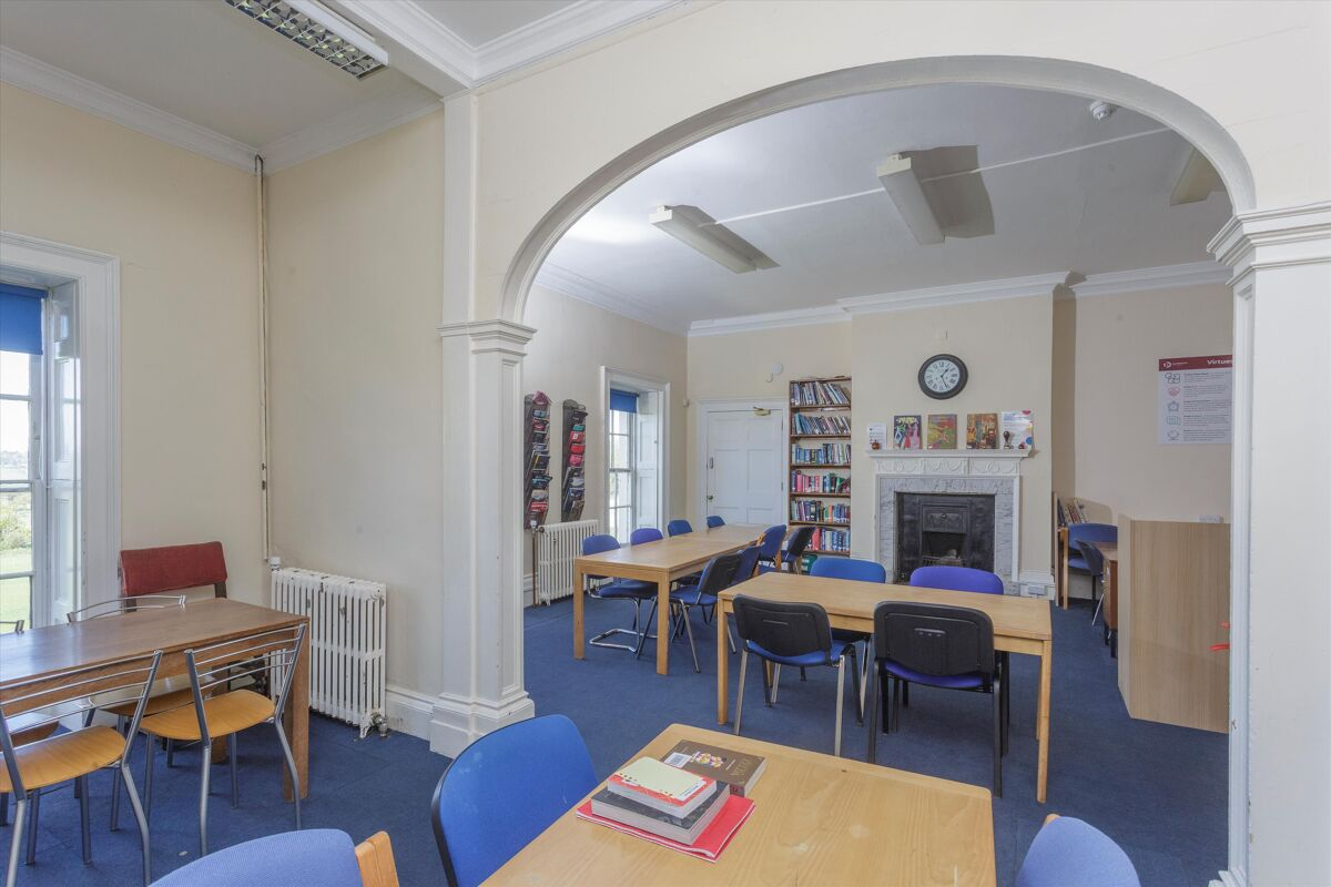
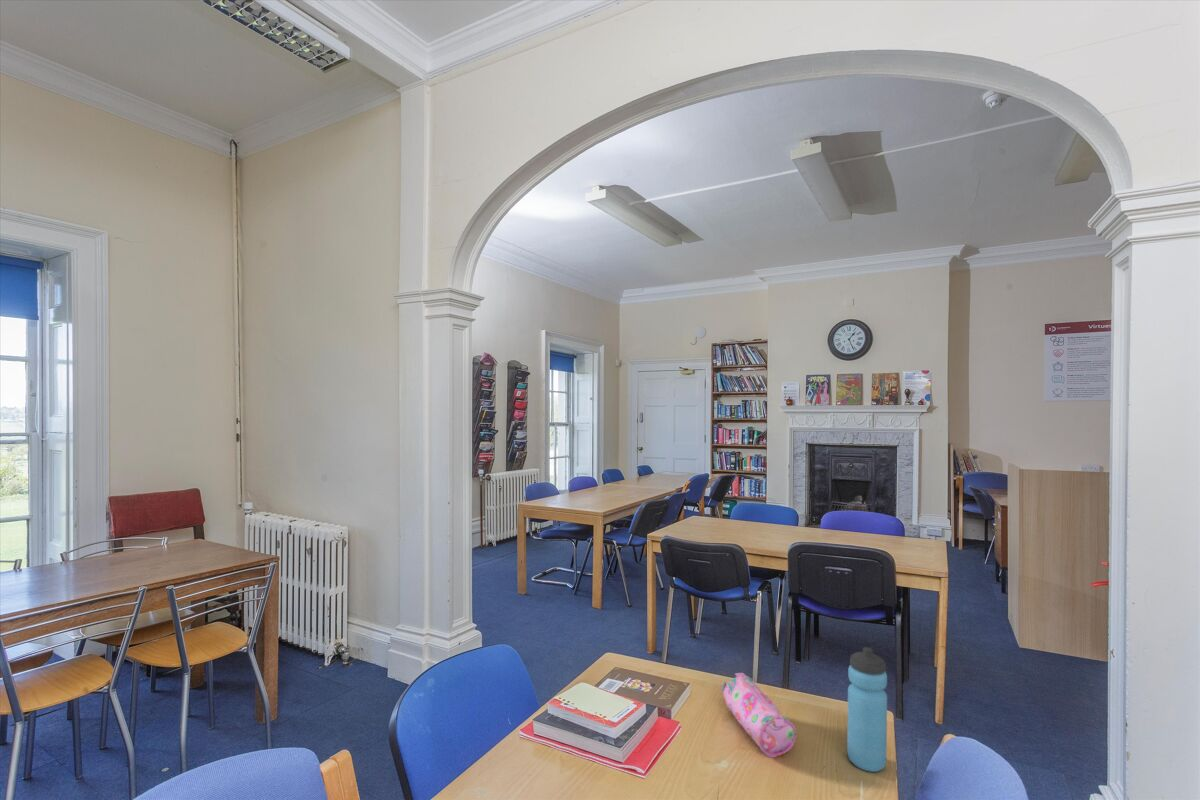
+ pencil case [721,672,797,758]
+ water bottle [846,646,888,773]
